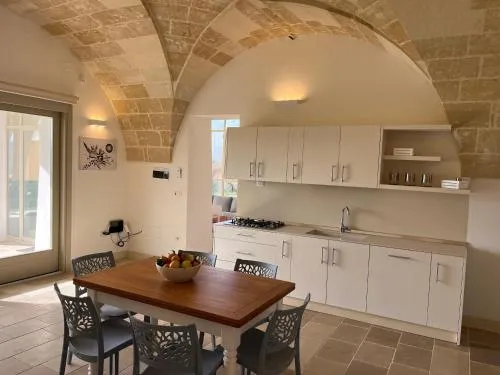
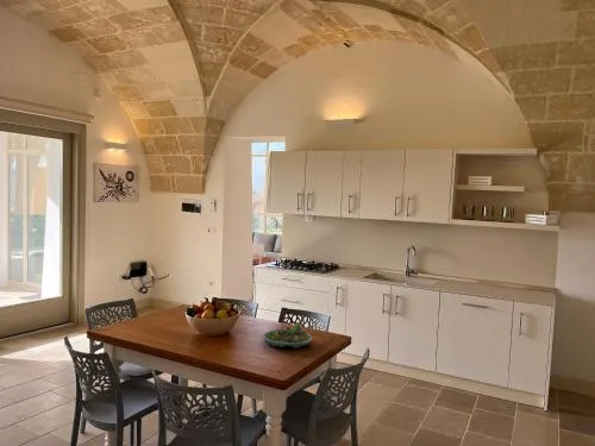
+ succulent planter [262,321,313,350]
